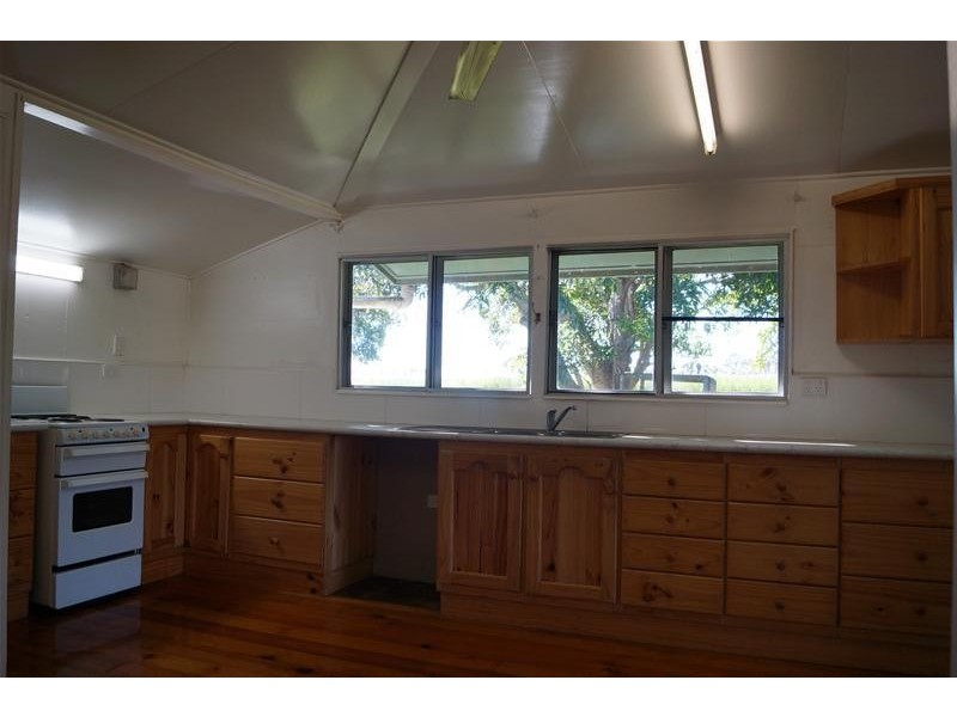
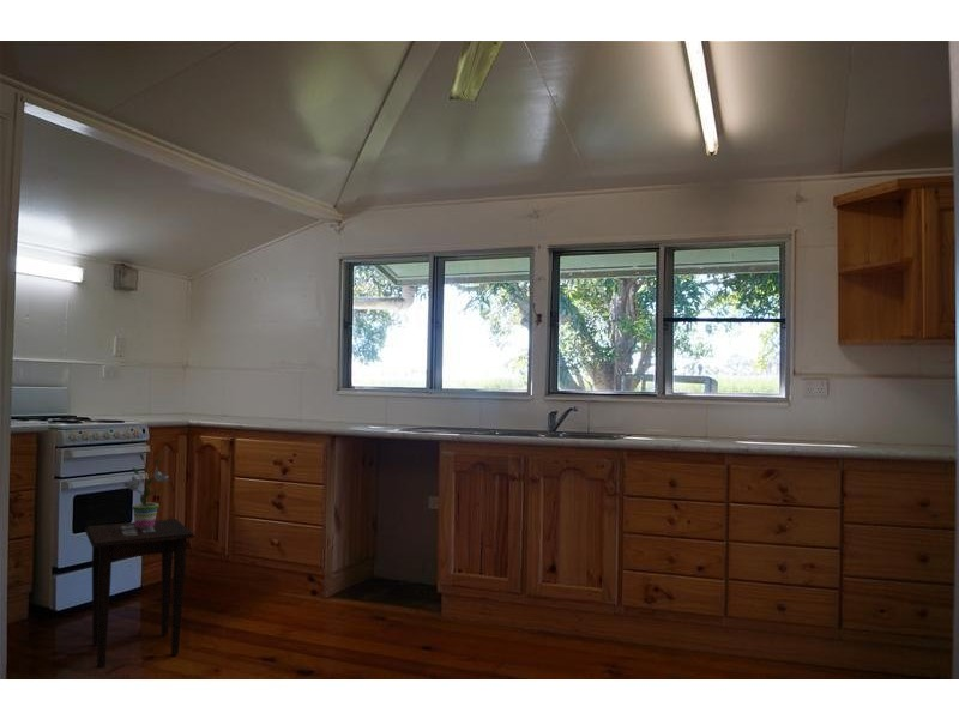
+ potted plant [121,453,171,527]
+ side table [83,518,197,670]
